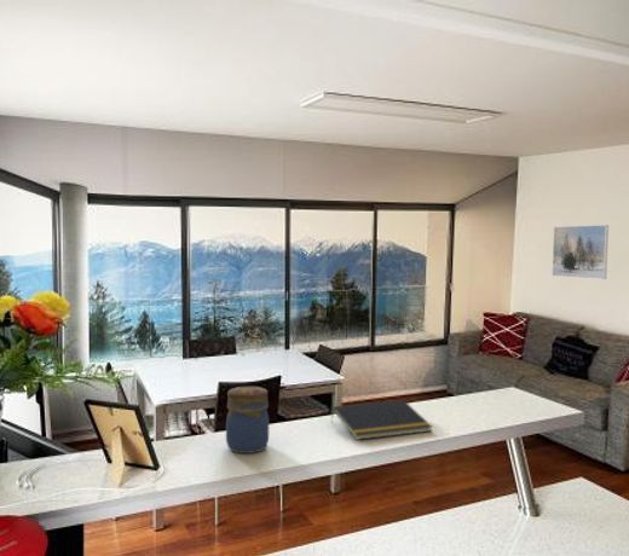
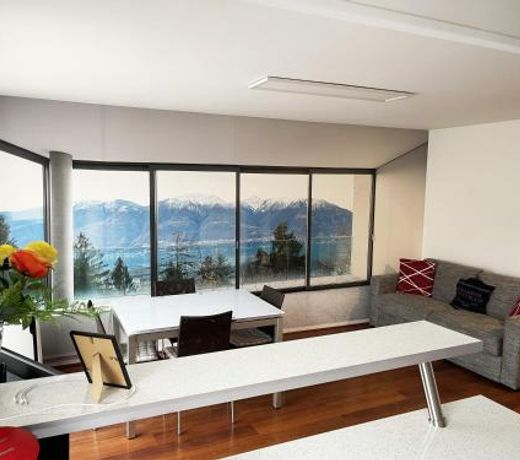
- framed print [552,224,610,280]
- notepad [330,399,433,441]
- jar [225,386,270,454]
